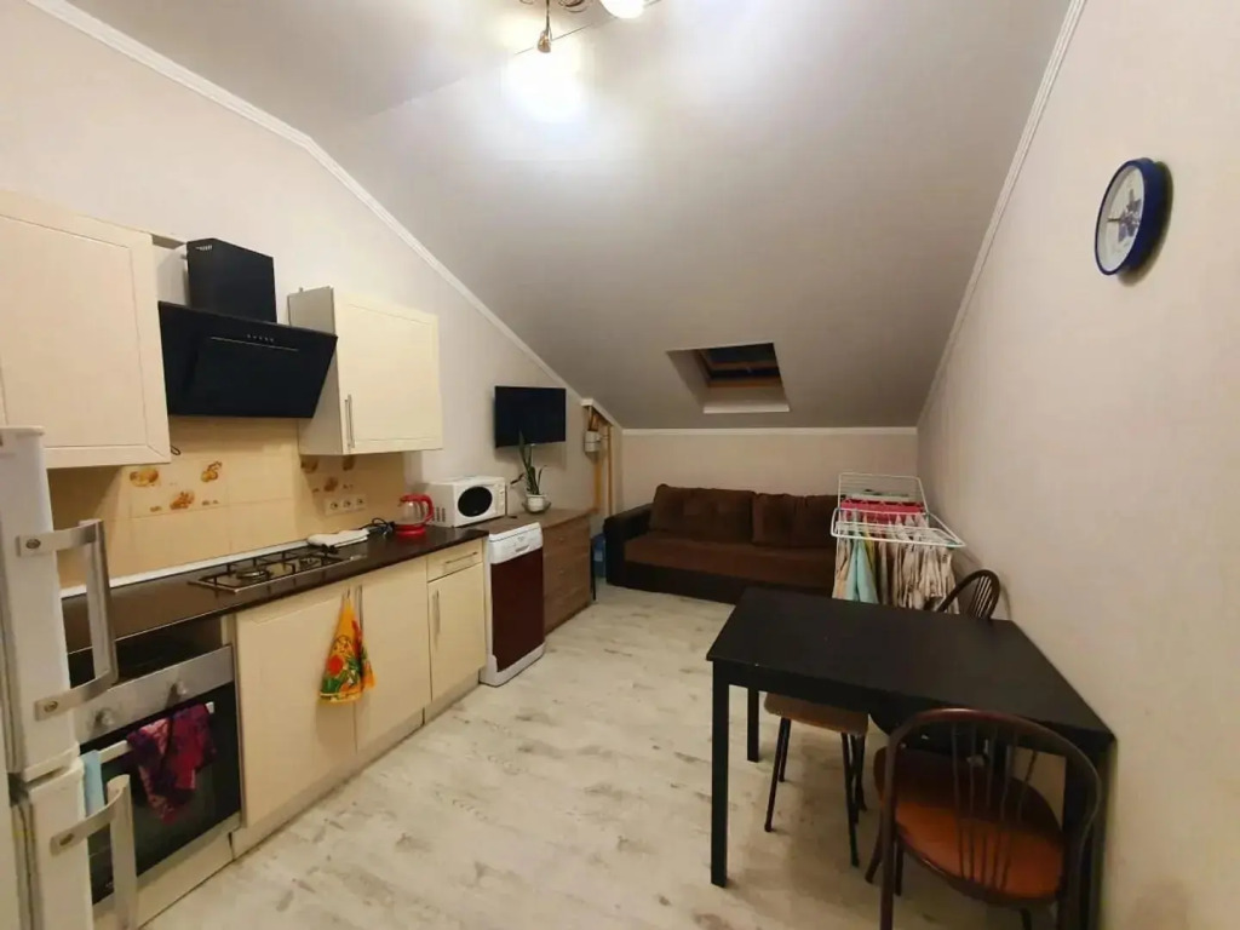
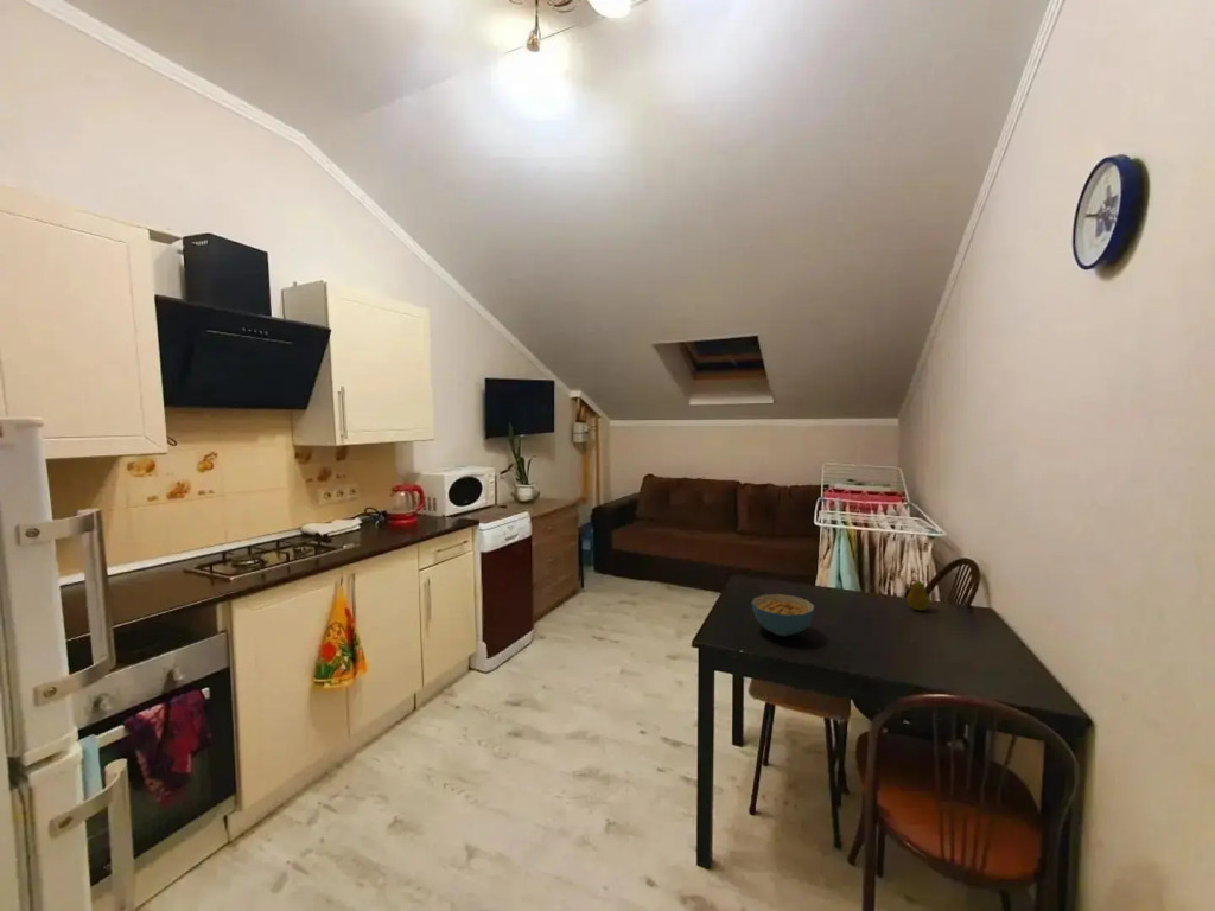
+ fruit [905,576,930,612]
+ cereal bowl [750,593,815,637]
